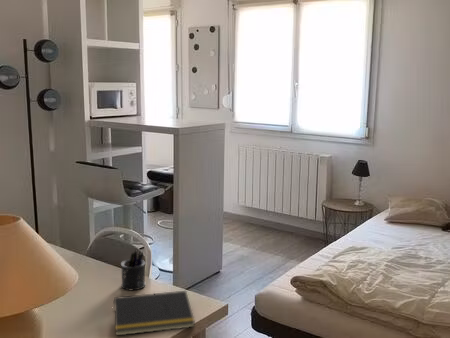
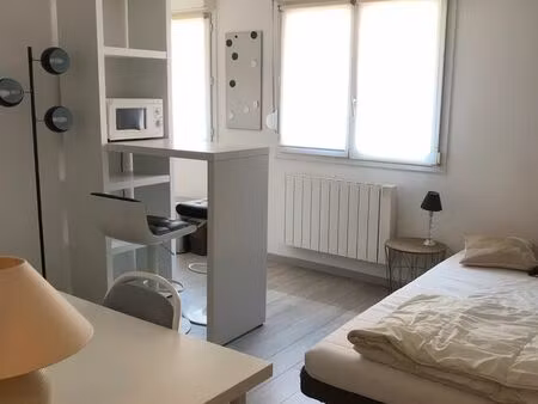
- notepad [111,290,196,337]
- pen holder [120,249,147,291]
